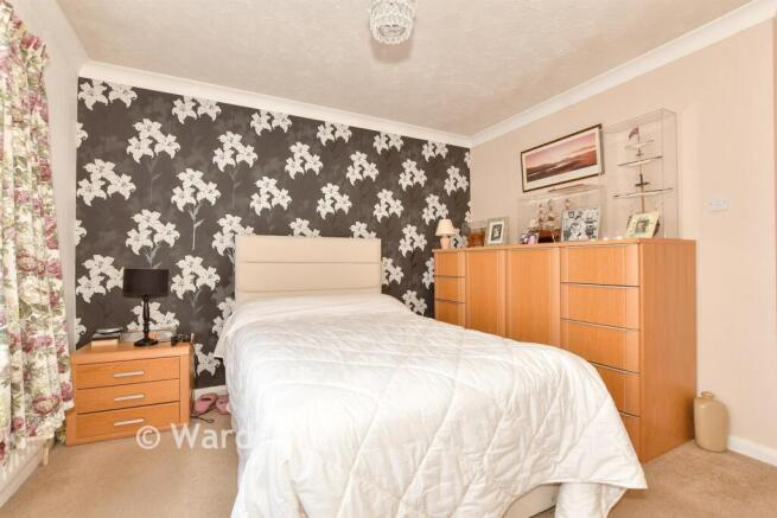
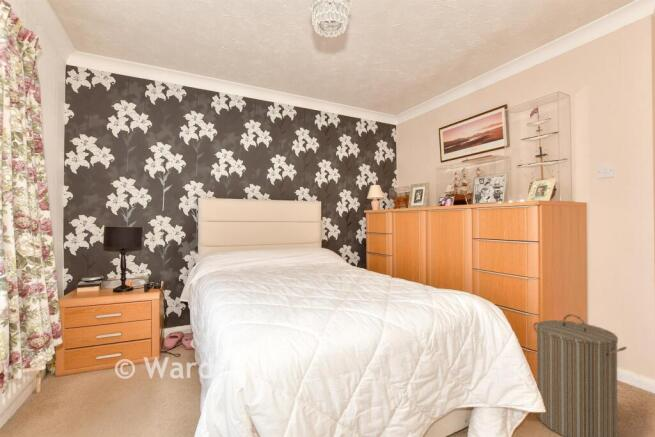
+ laundry hamper [532,313,628,437]
